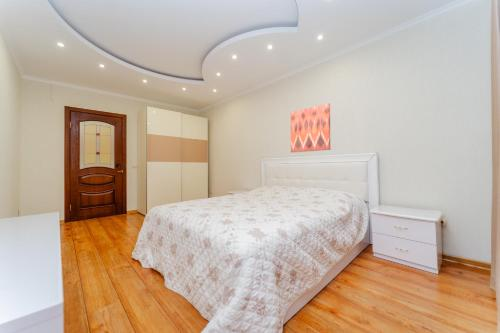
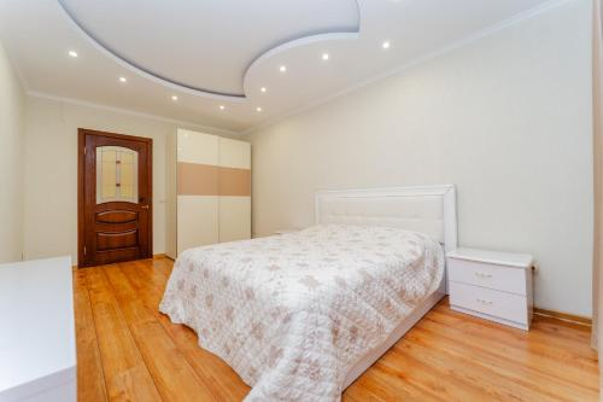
- wall art [290,102,331,153]
